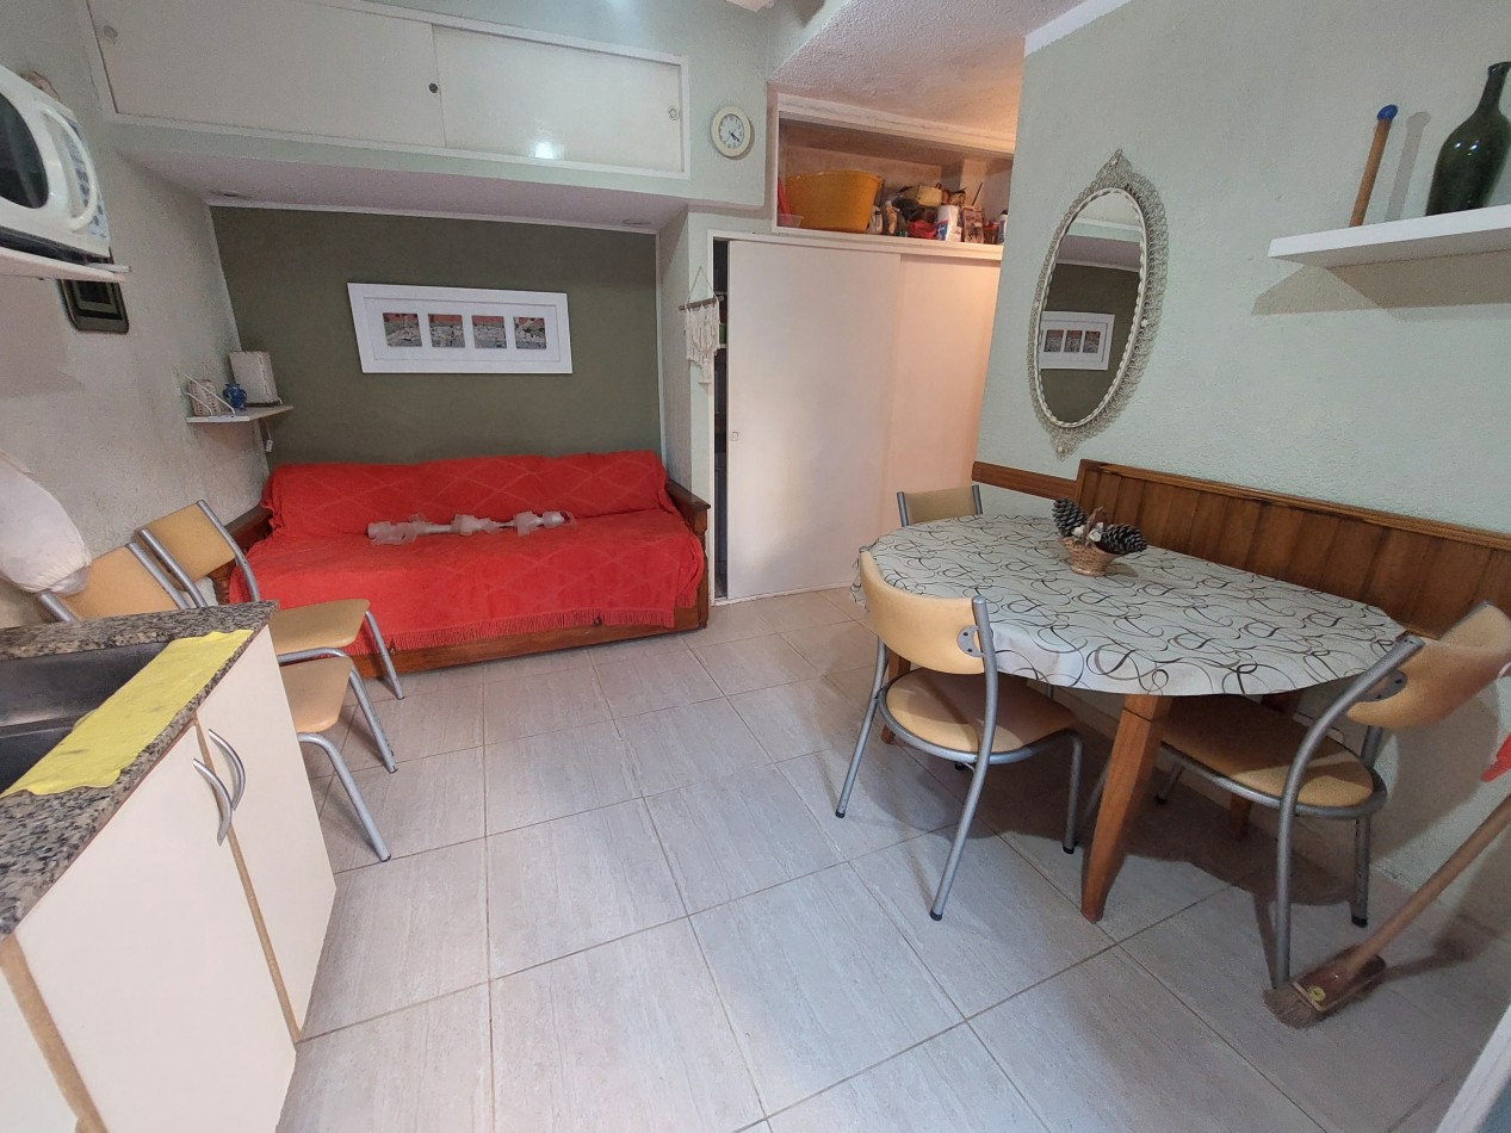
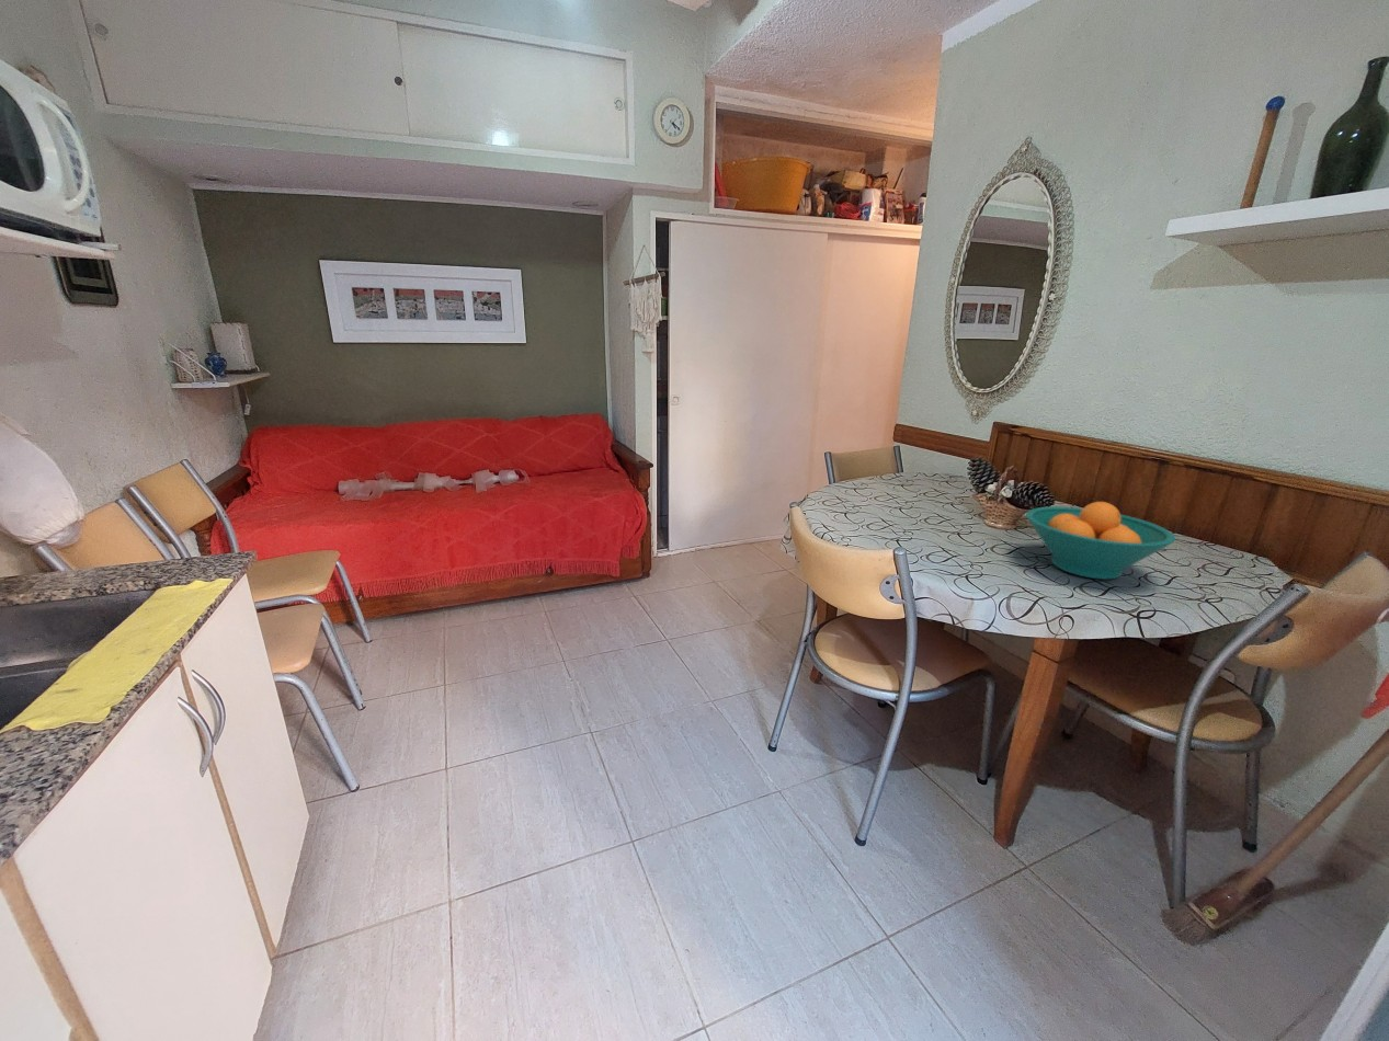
+ fruit bowl [1025,501,1176,581]
